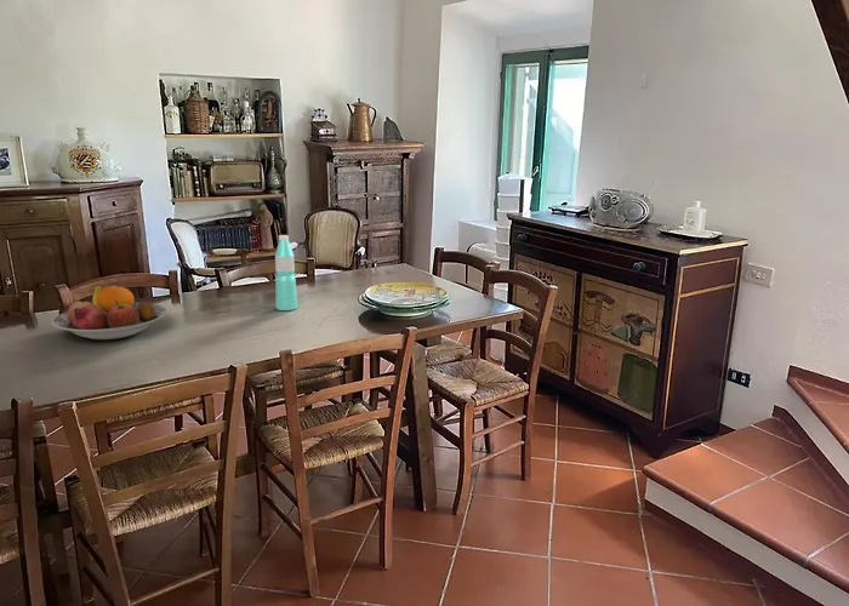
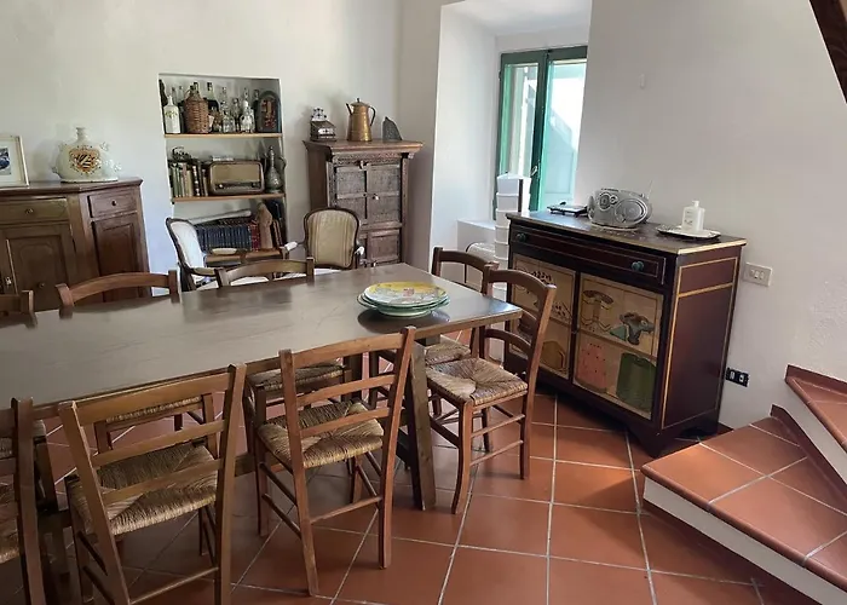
- fruit bowl [51,284,169,341]
- water bottle [274,234,298,311]
